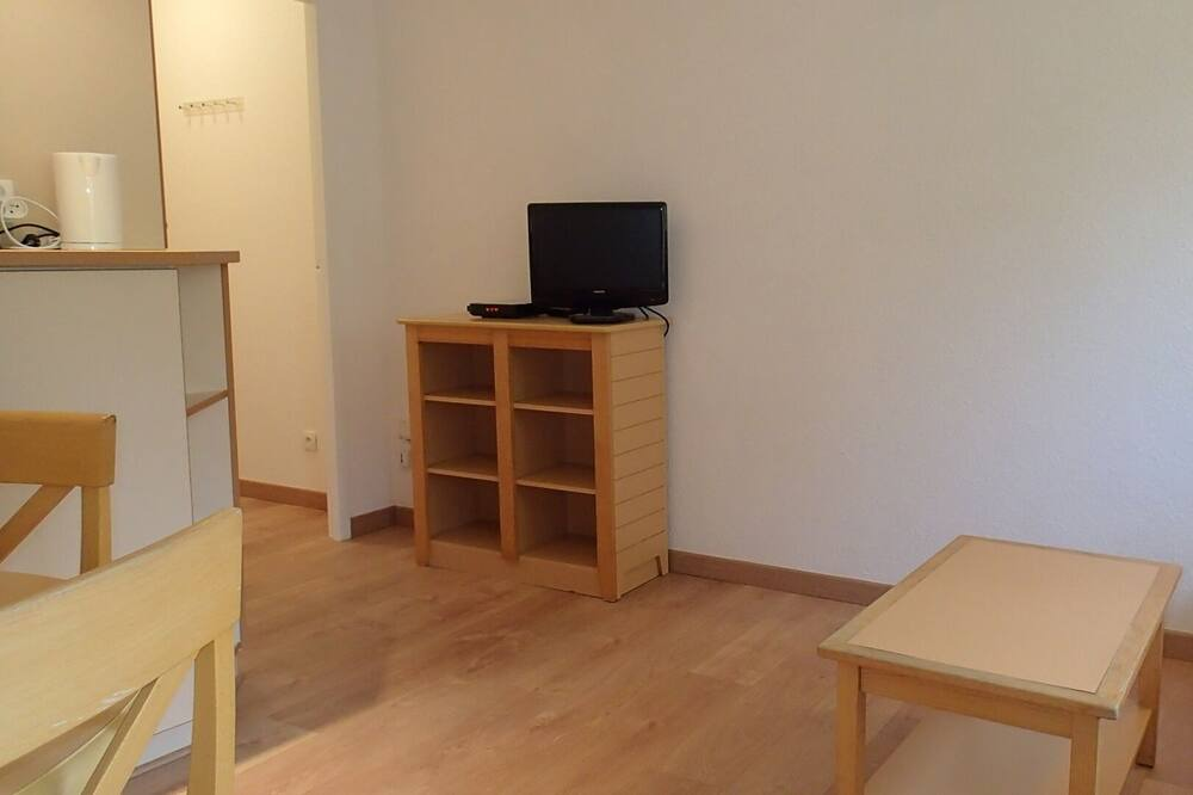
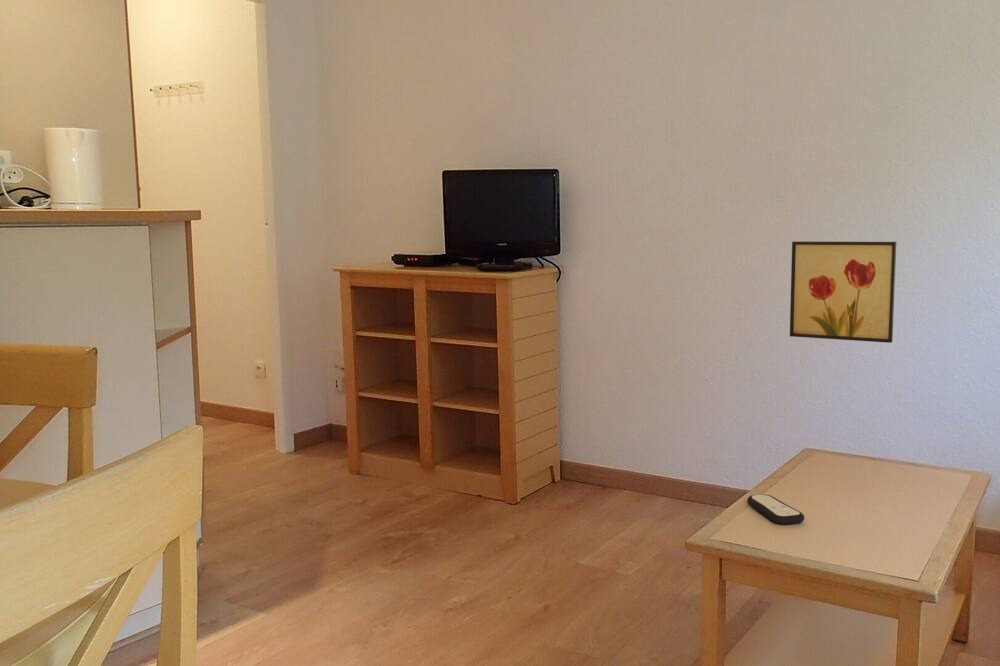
+ remote control [746,493,805,526]
+ wall art [789,240,898,344]
